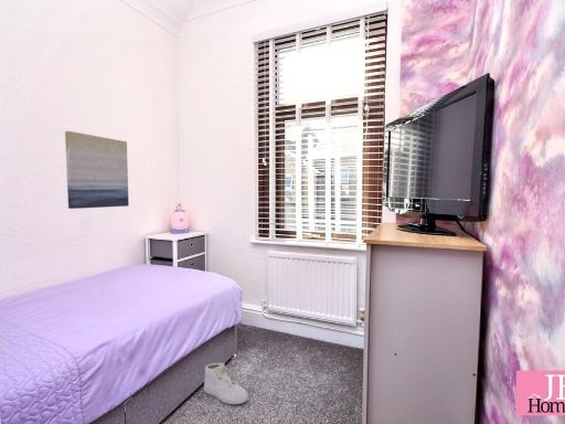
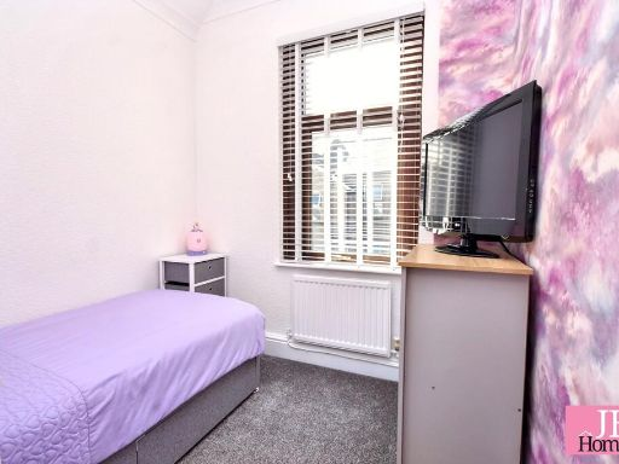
- wall art [64,130,130,210]
- sneaker [203,362,249,405]
